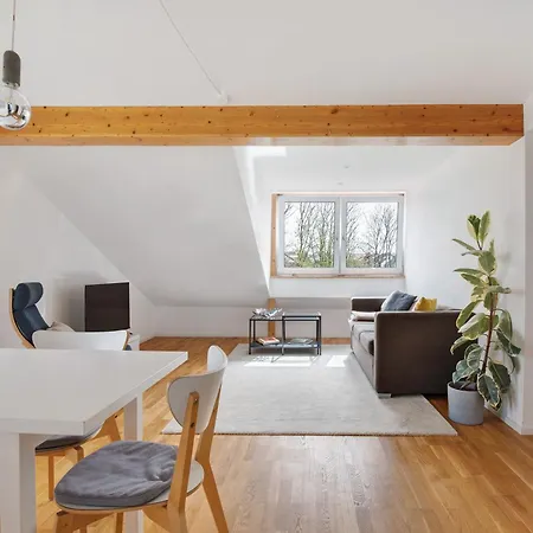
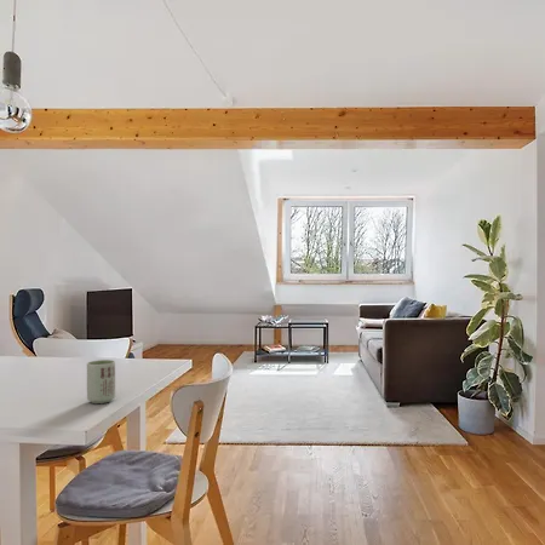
+ cup [86,358,116,405]
